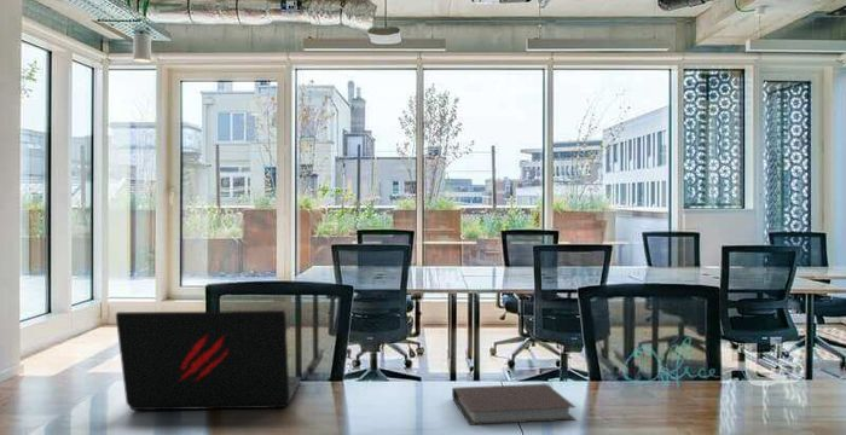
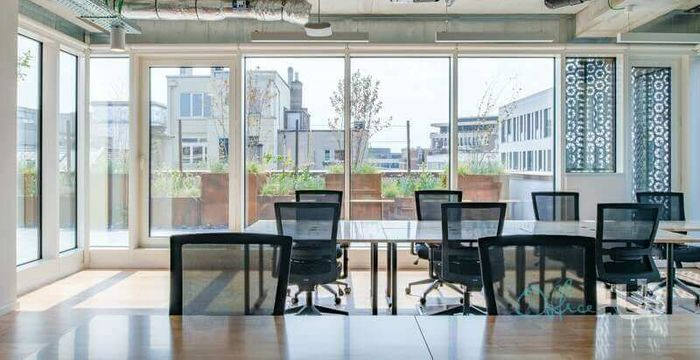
- laptop [115,309,302,412]
- notebook [451,383,576,427]
